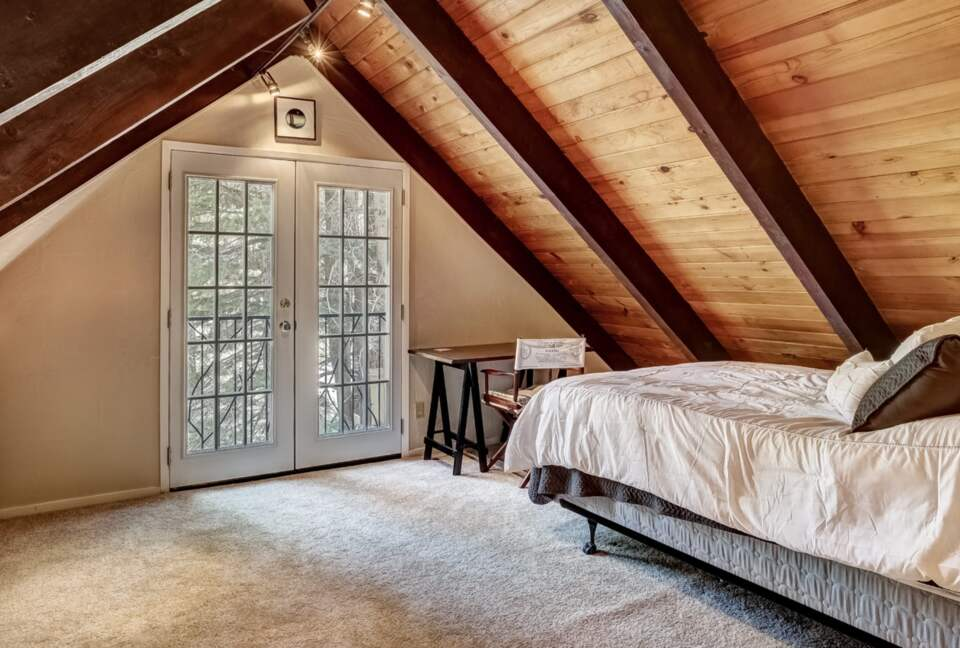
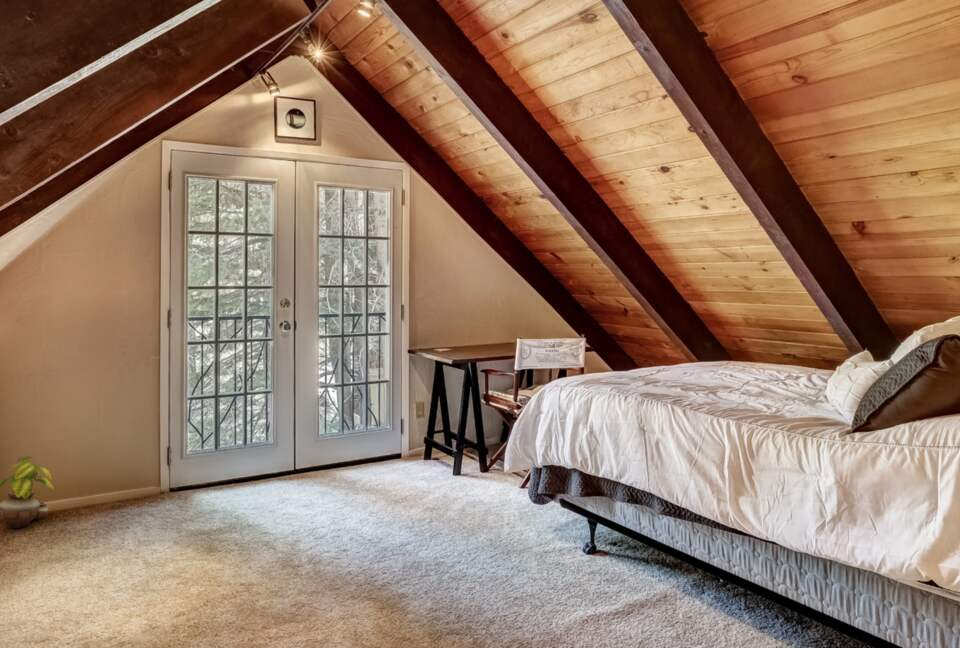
+ potted plant [0,455,55,529]
